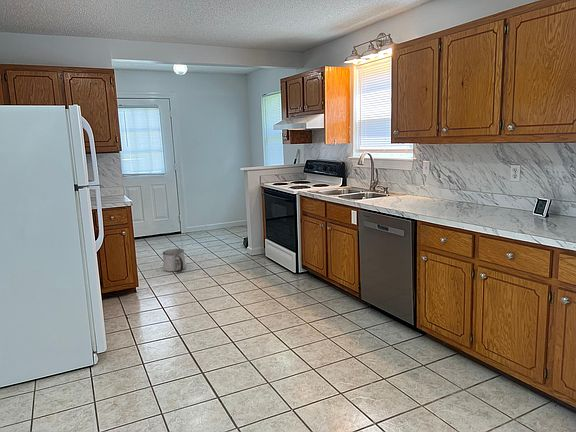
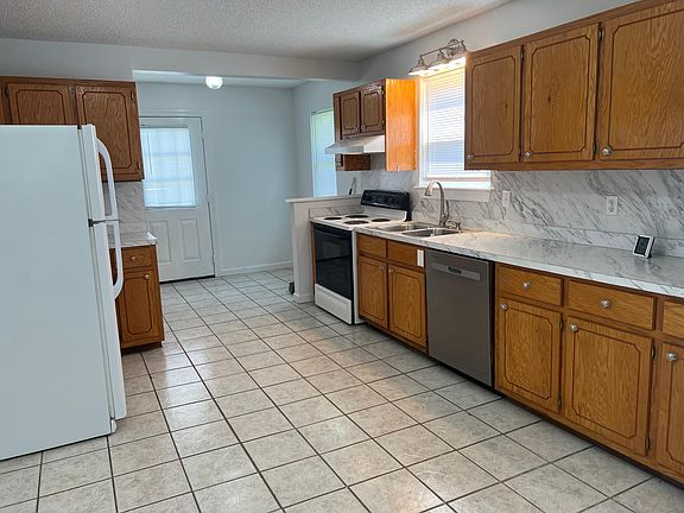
- bucket [162,248,186,272]
